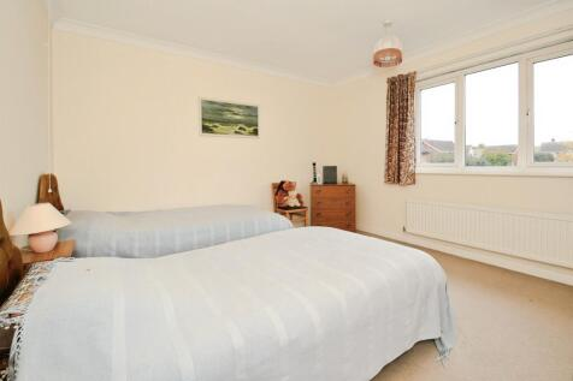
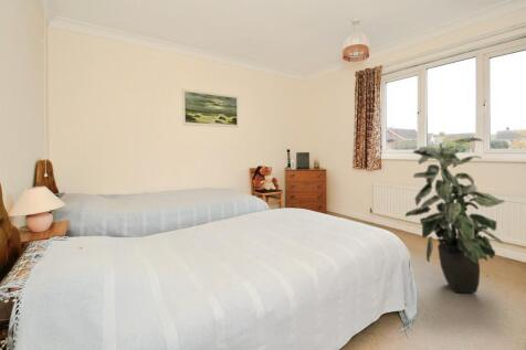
+ indoor plant [404,137,506,294]
